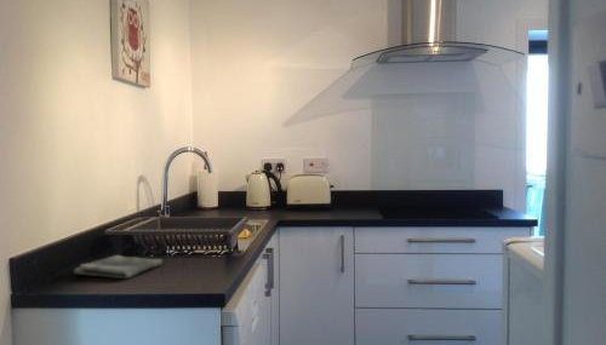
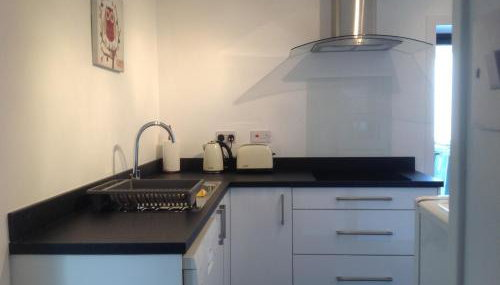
- dish towel [73,254,164,280]
